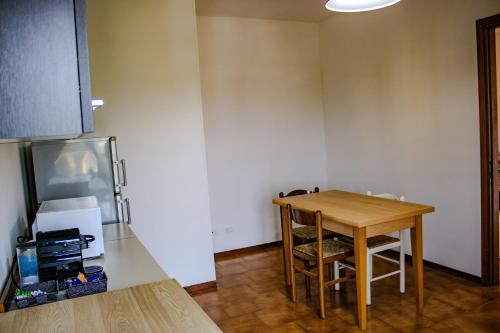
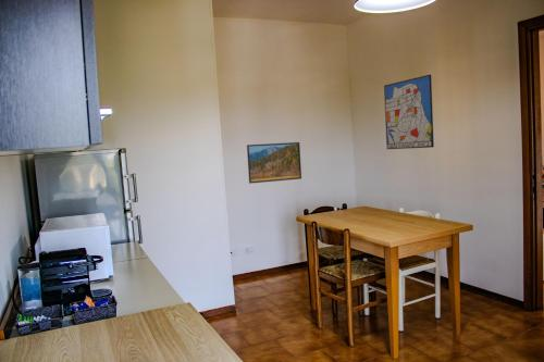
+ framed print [246,141,302,185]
+ wall art [383,74,435,150]
